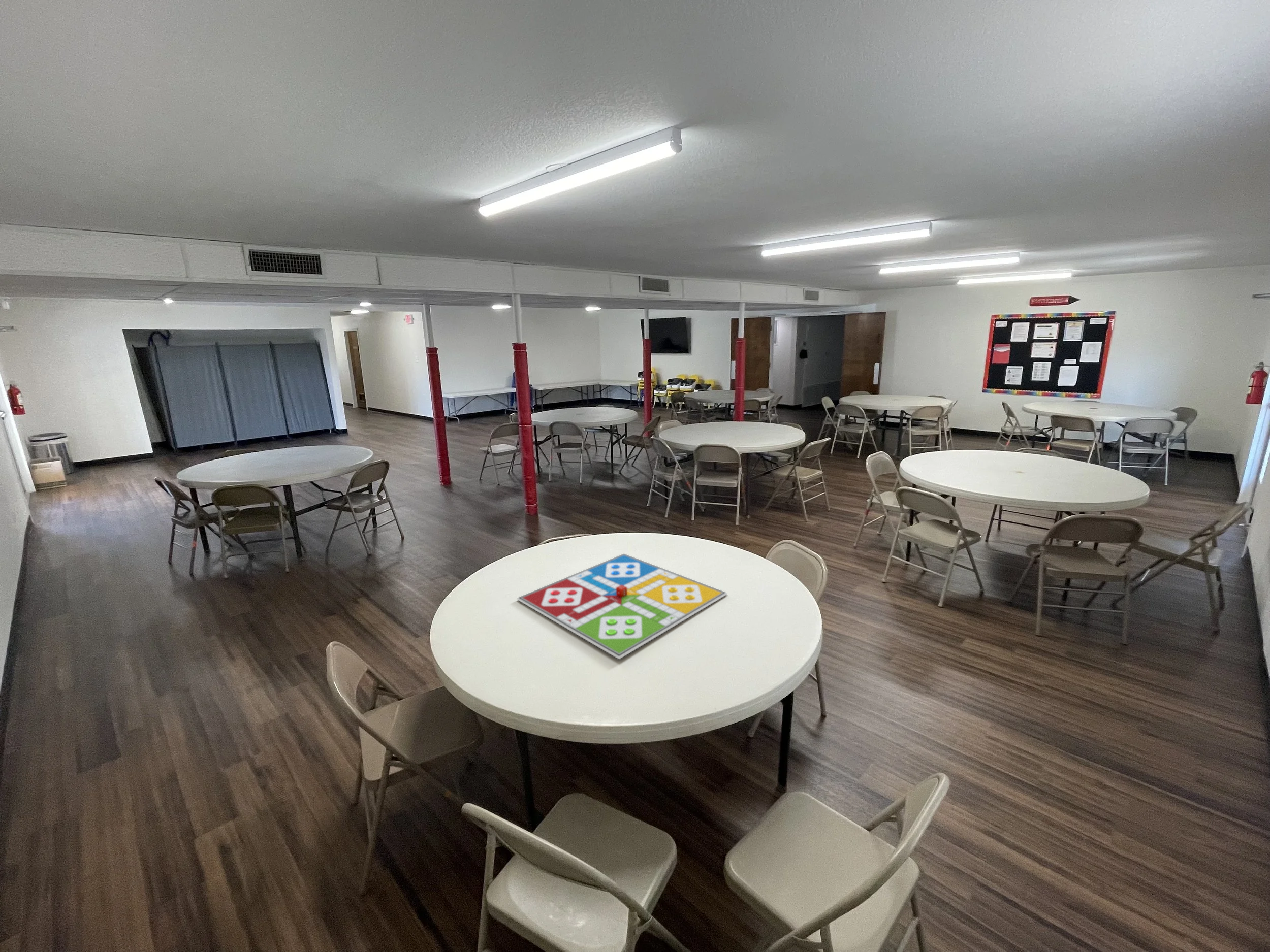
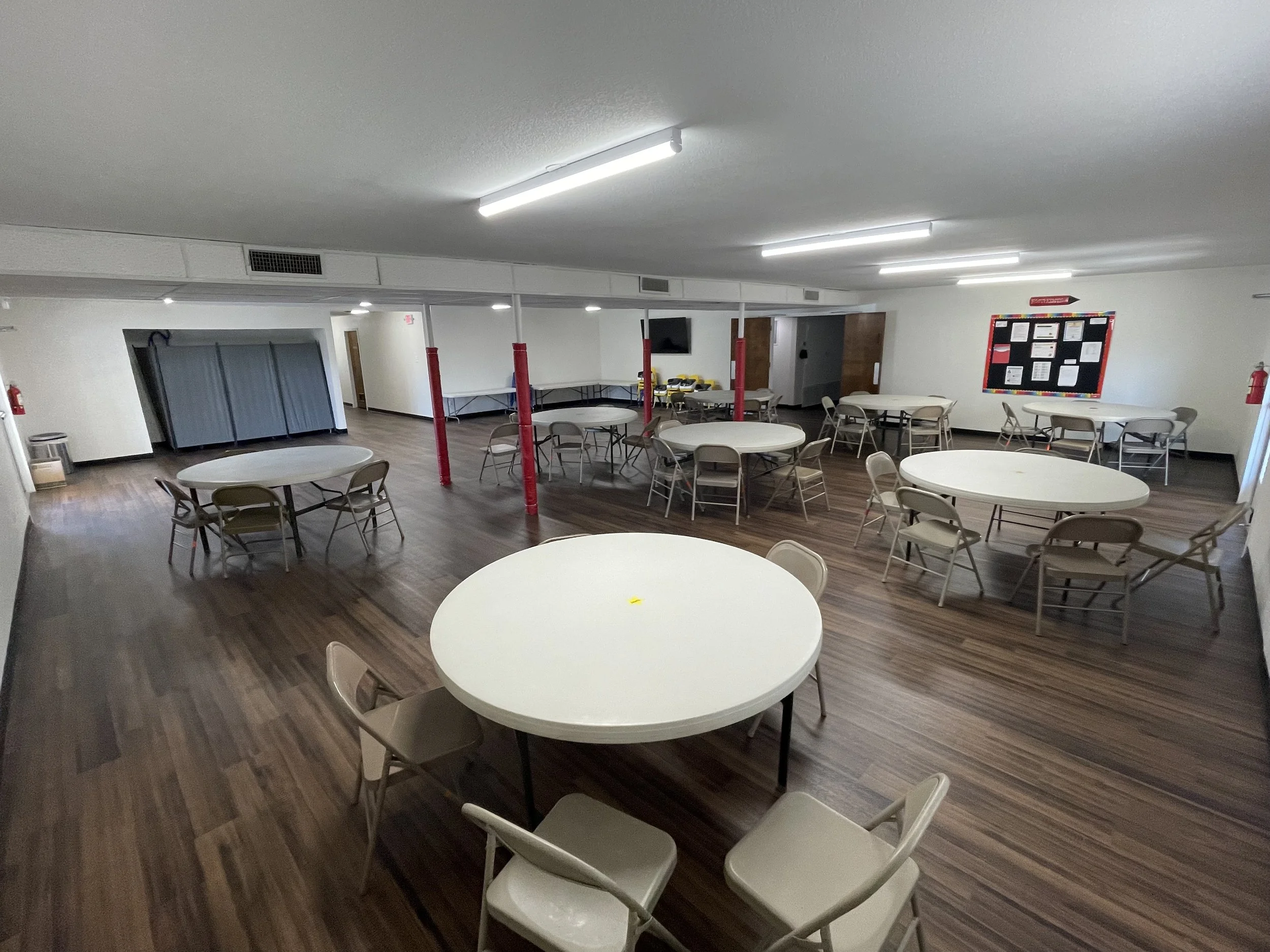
- gameboard [516,553,728,660]
